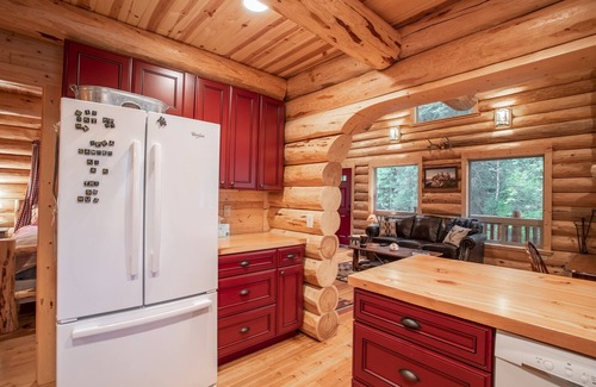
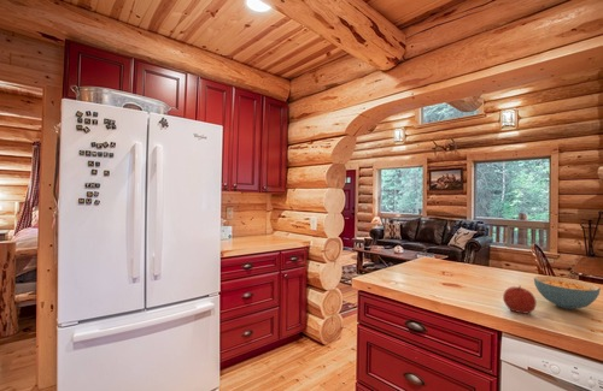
+ cereal bowl [533,276,602,310]
+ fruit [502,284,538,314]
